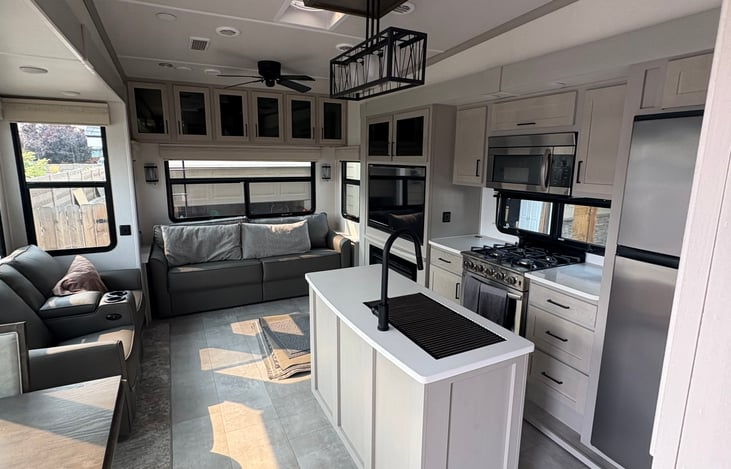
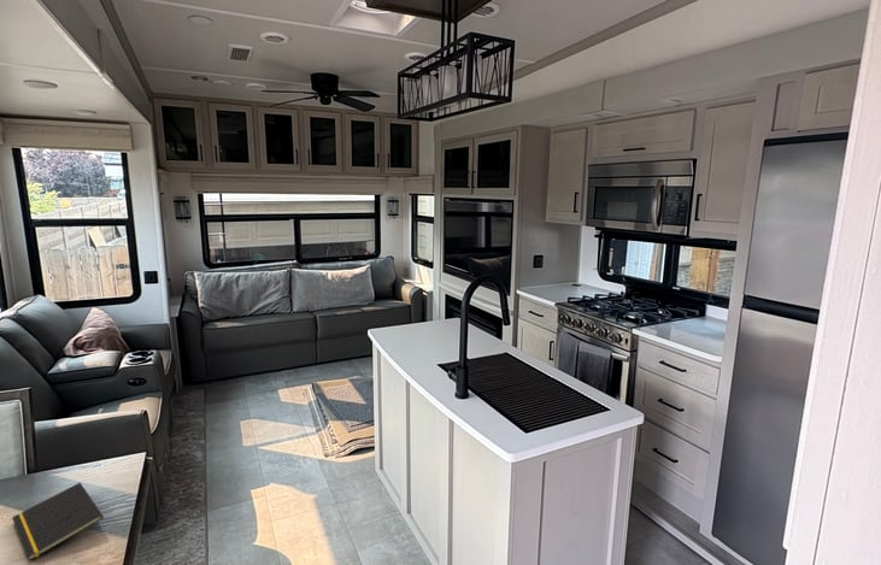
+ notepad [11,482,105,561]
